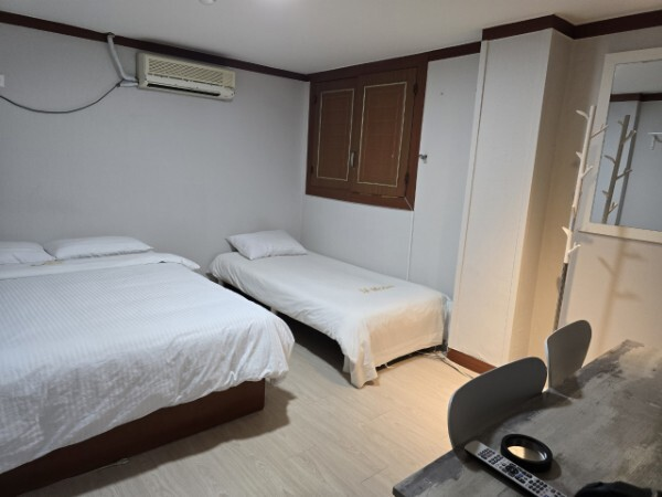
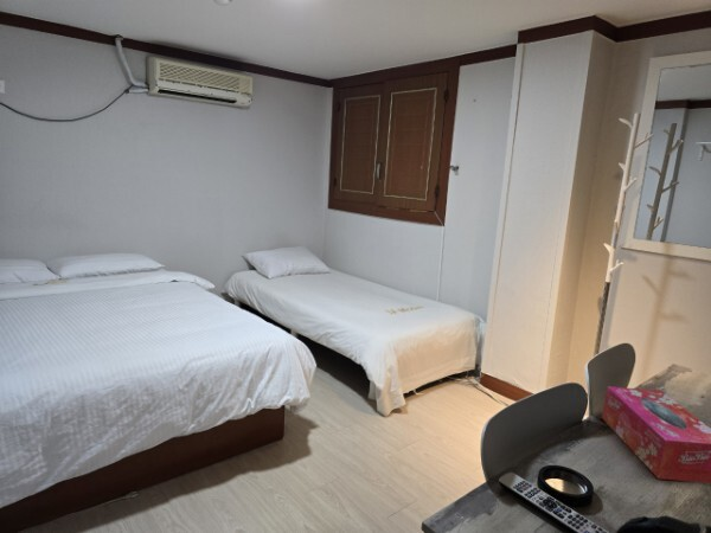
+ tissue box [601,385,711,484]
